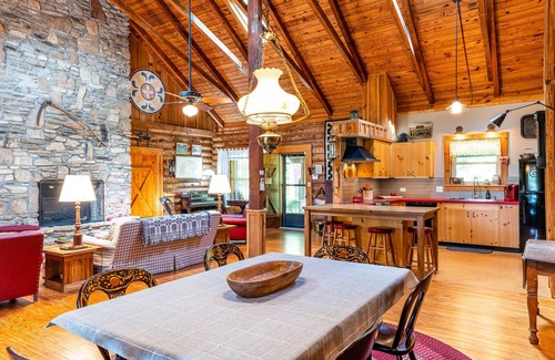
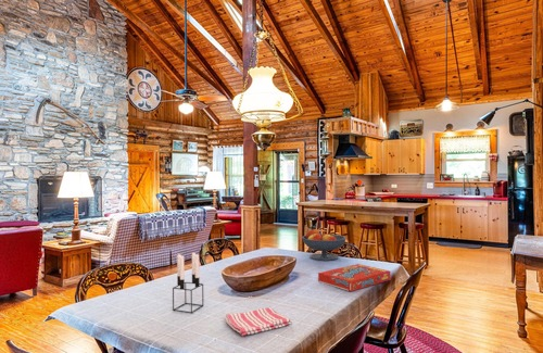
+ dish towel [224,306,293,337]
+ candle holder [172,252,204,314]
+ snack box [317,263,392,292]
+ fruit bowl [301,228,348,262]
